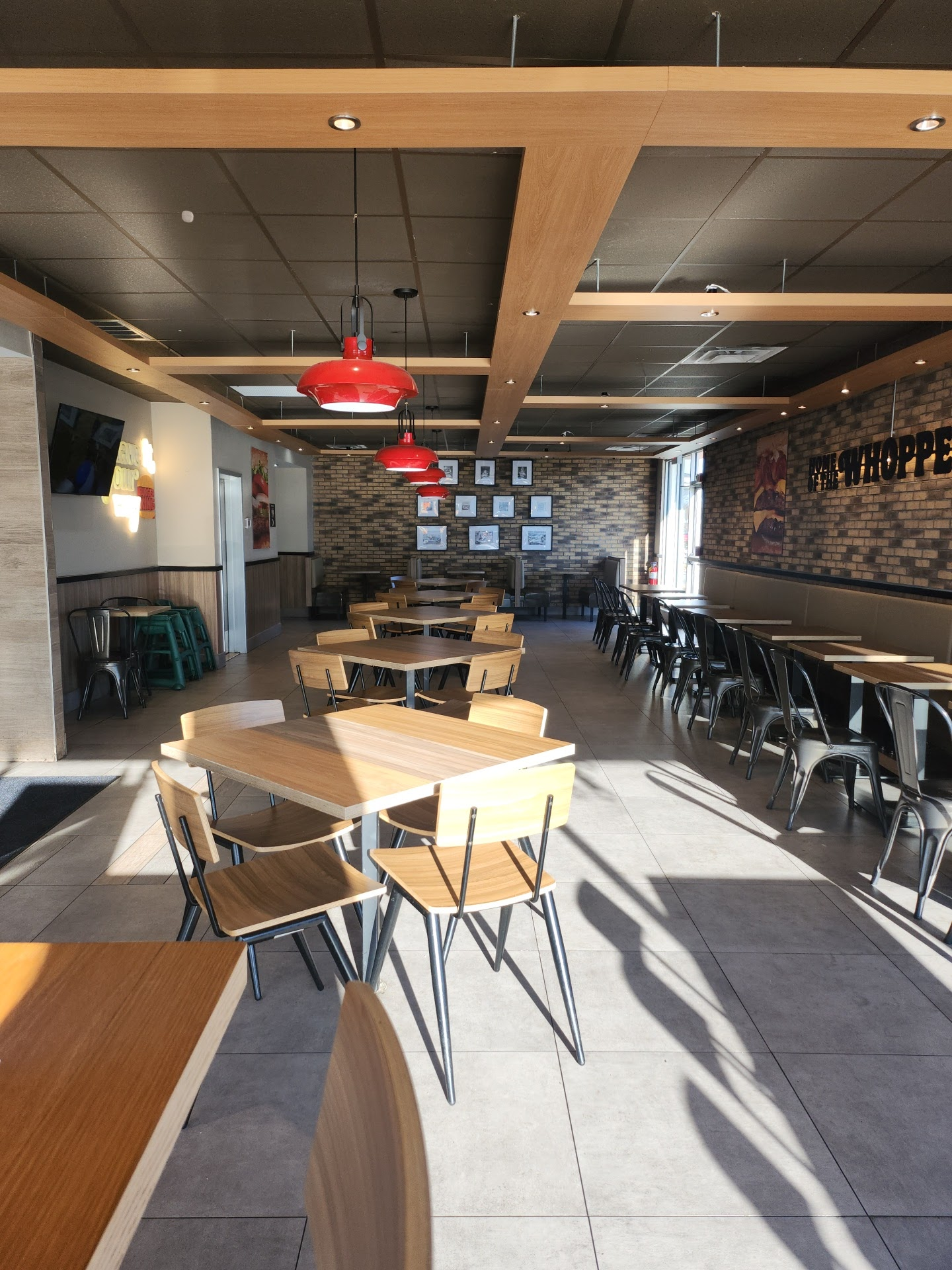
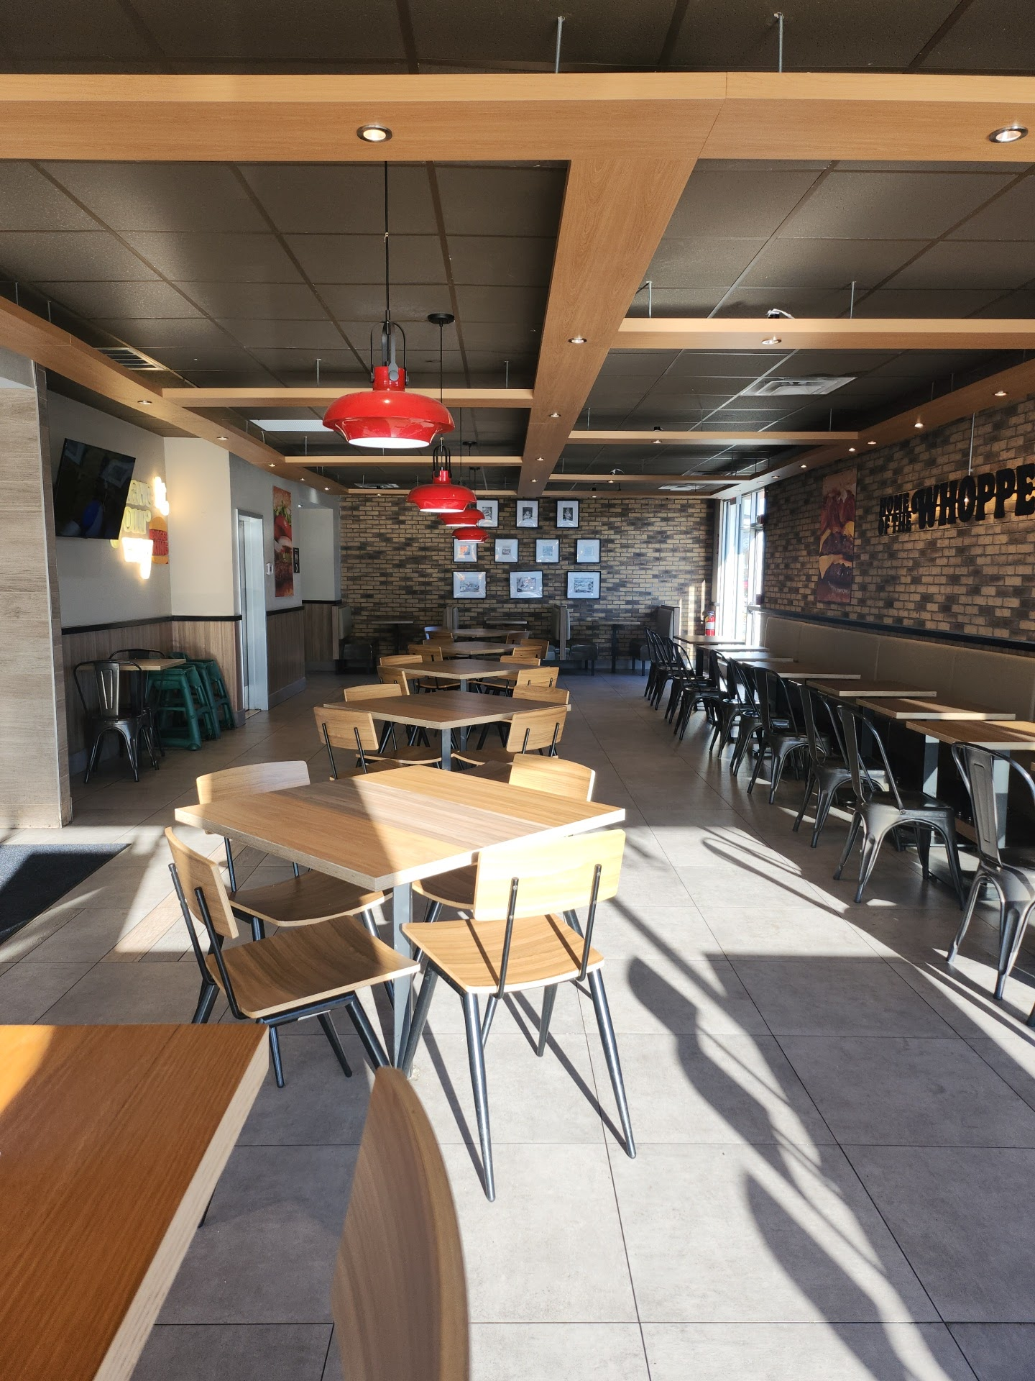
- smoke detector [181,210,194,223]
